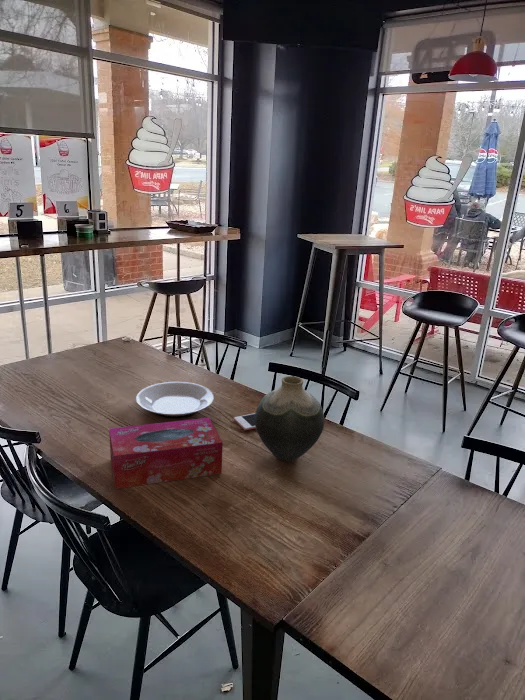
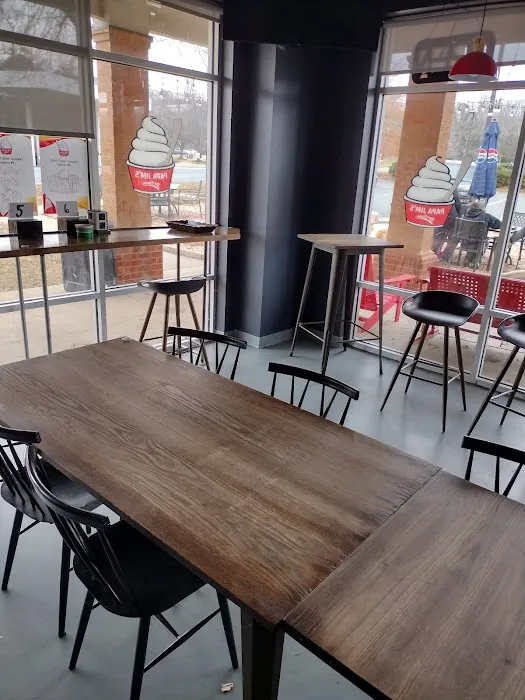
- vase [254,375,325,462]
- plate [135,381,215,419]
- cell phone [233,412,256,431]
- tissue box [108,417,224,490]
